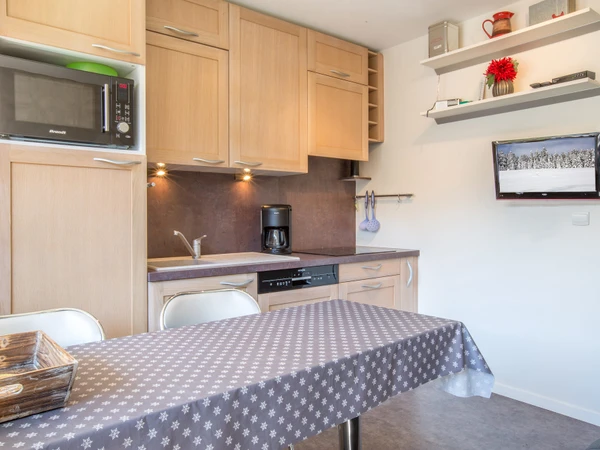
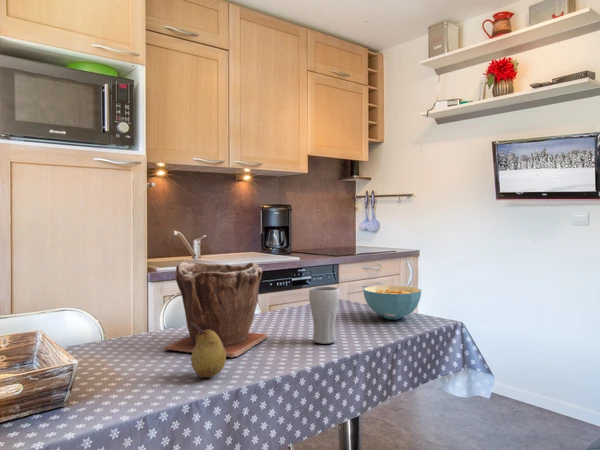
+ cereal bowl [362,285,422,320]
+ drinking glass [308,286,340,345]
+ fruit [190,323,227,378]
+ plant pot [163,261,269,358]
